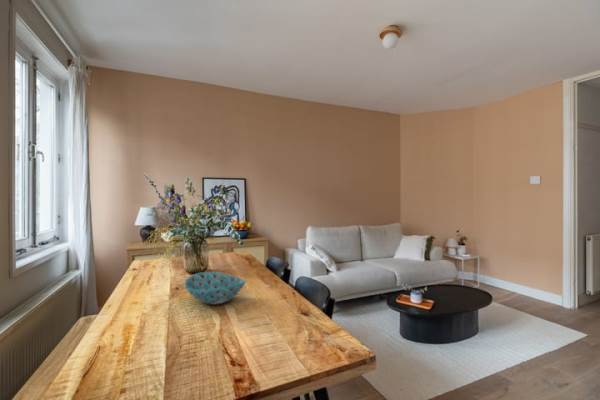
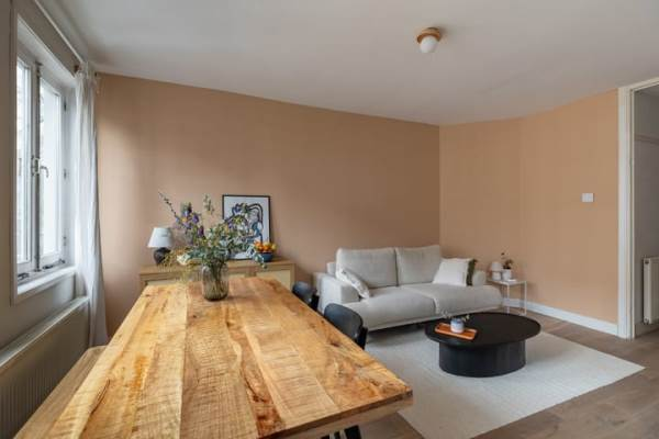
- bowl [183,271,247,306]
